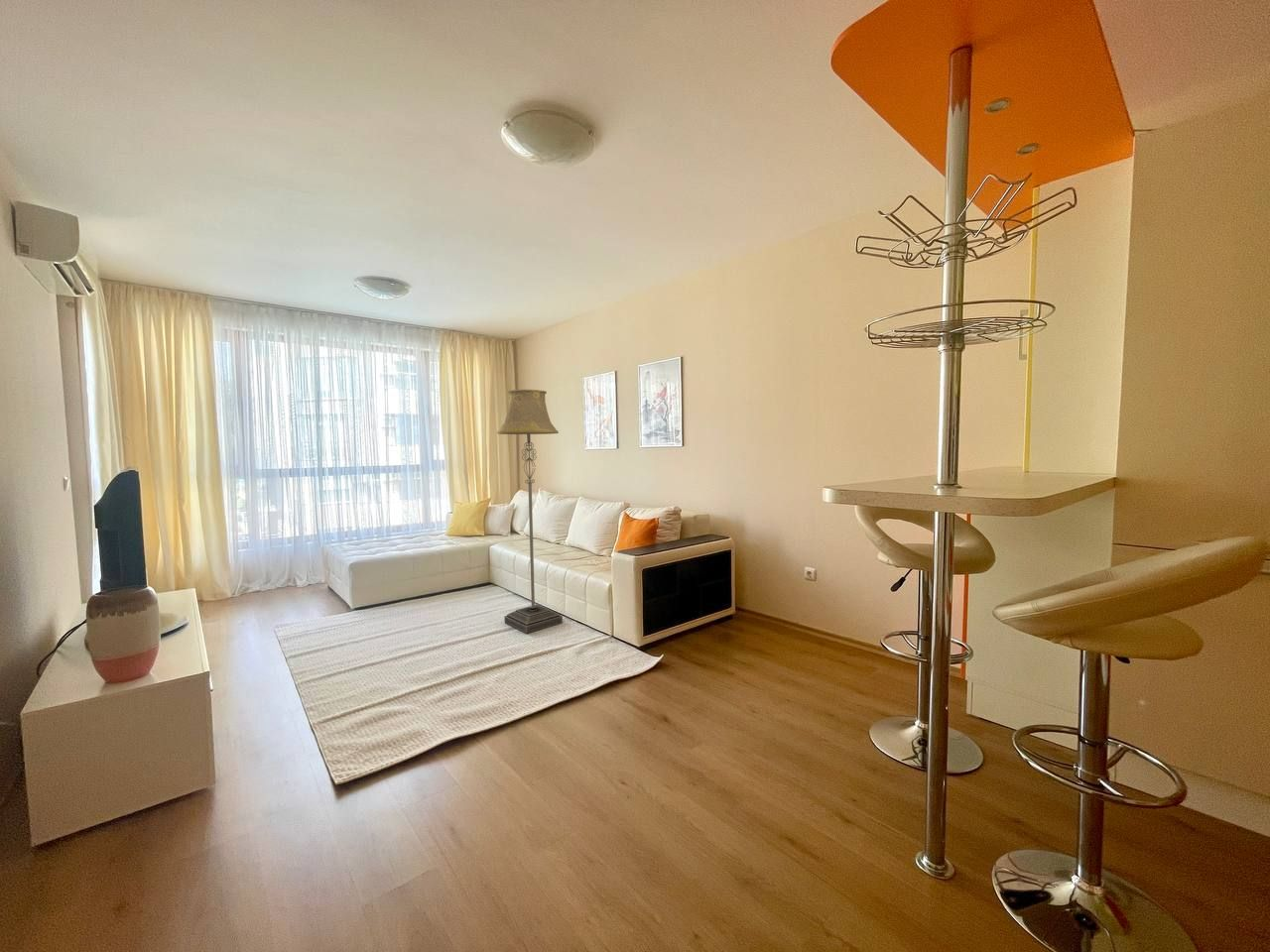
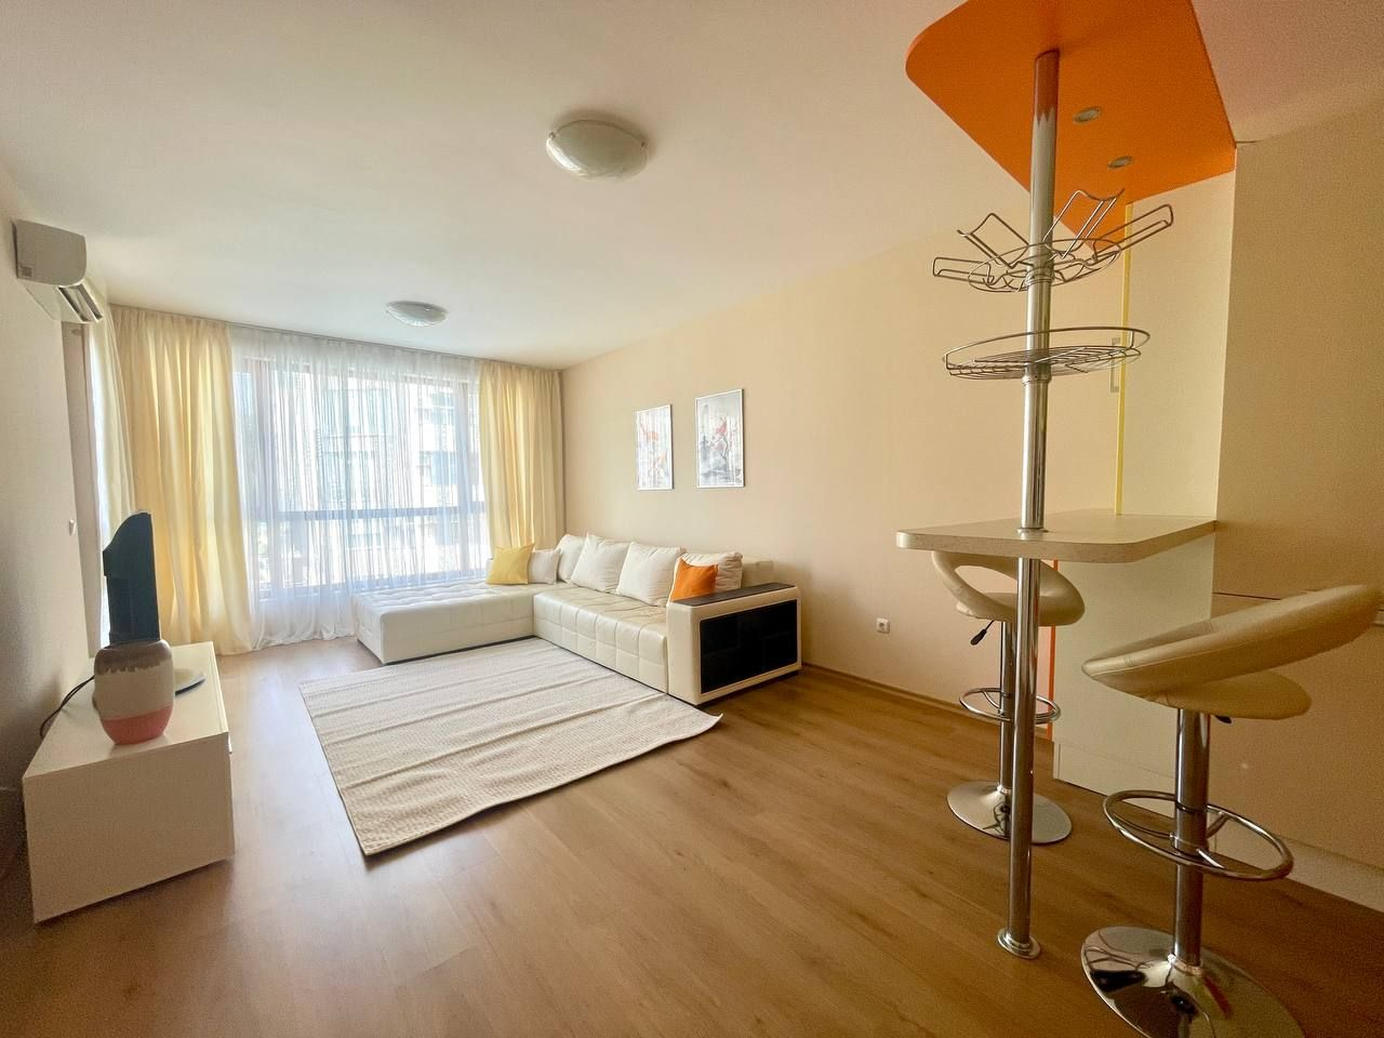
- floor lamp [496,389,564,635]
